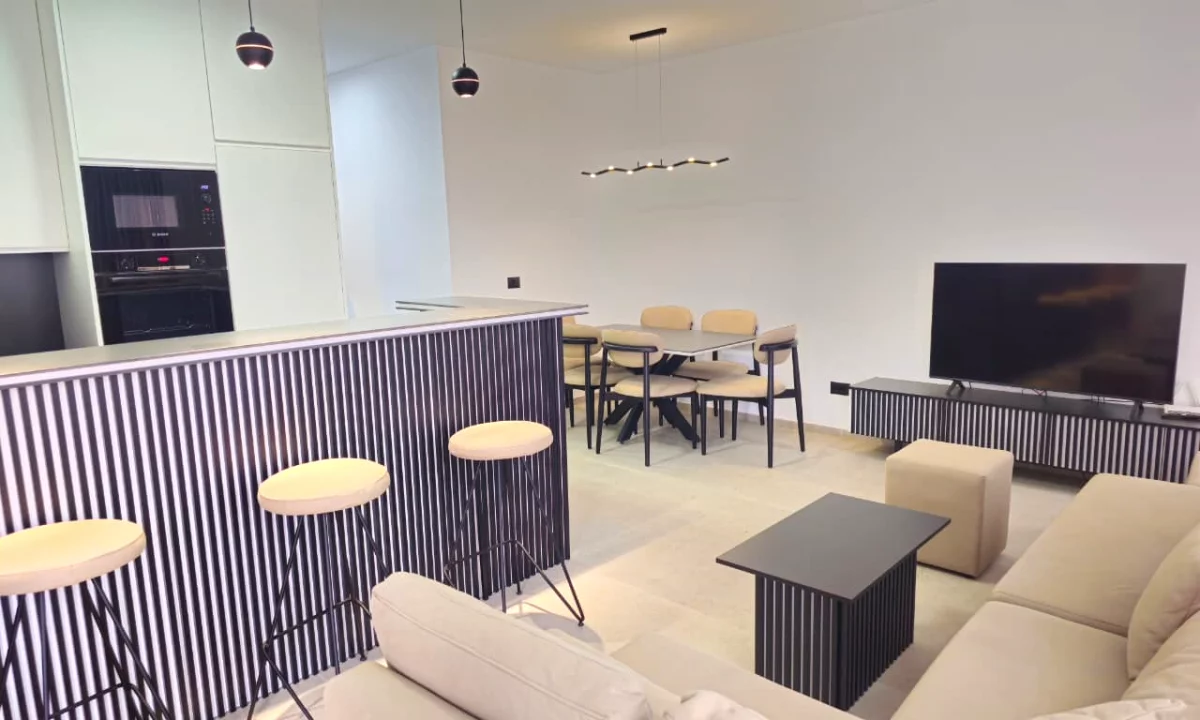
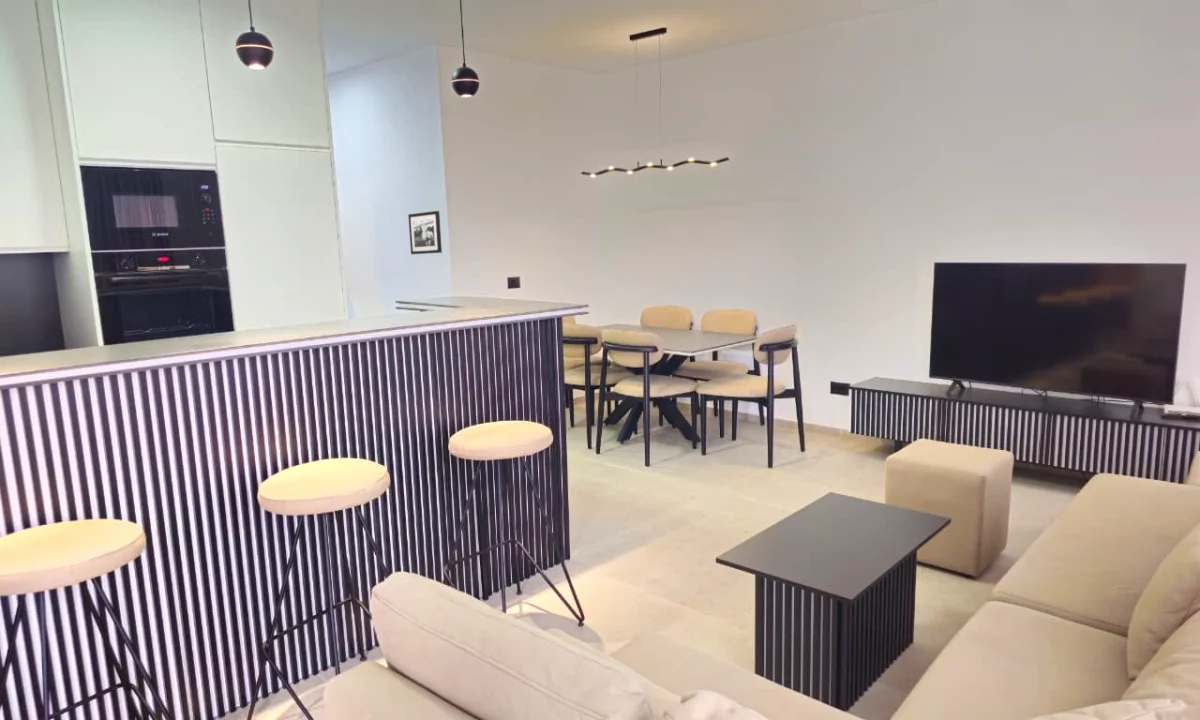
+ picture frame [407,210,443,255]
